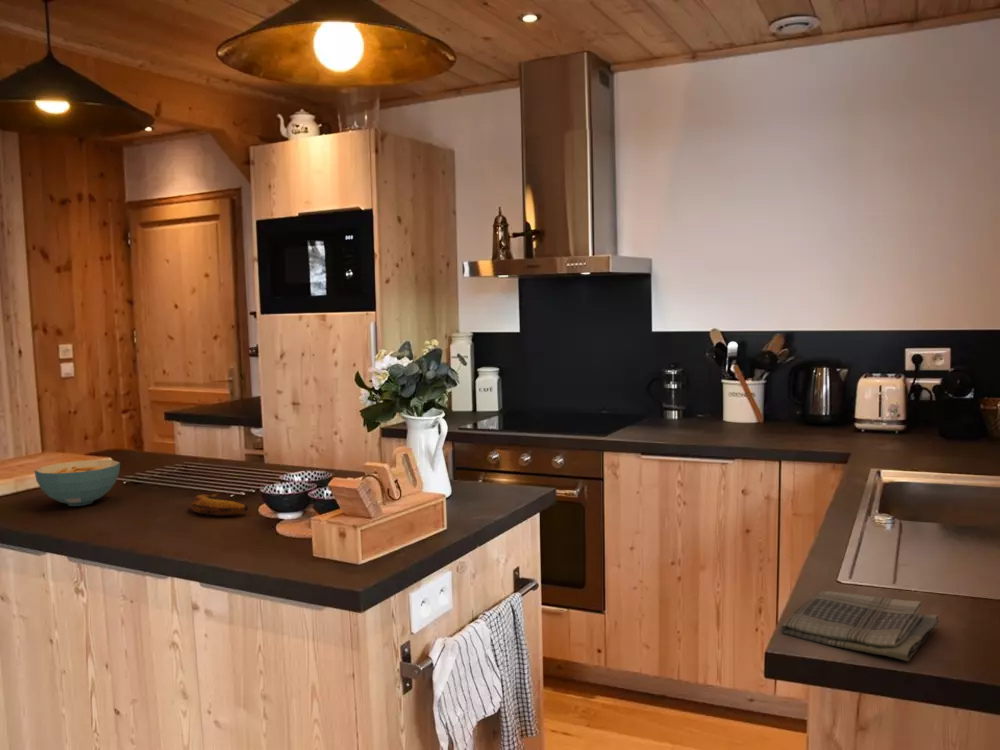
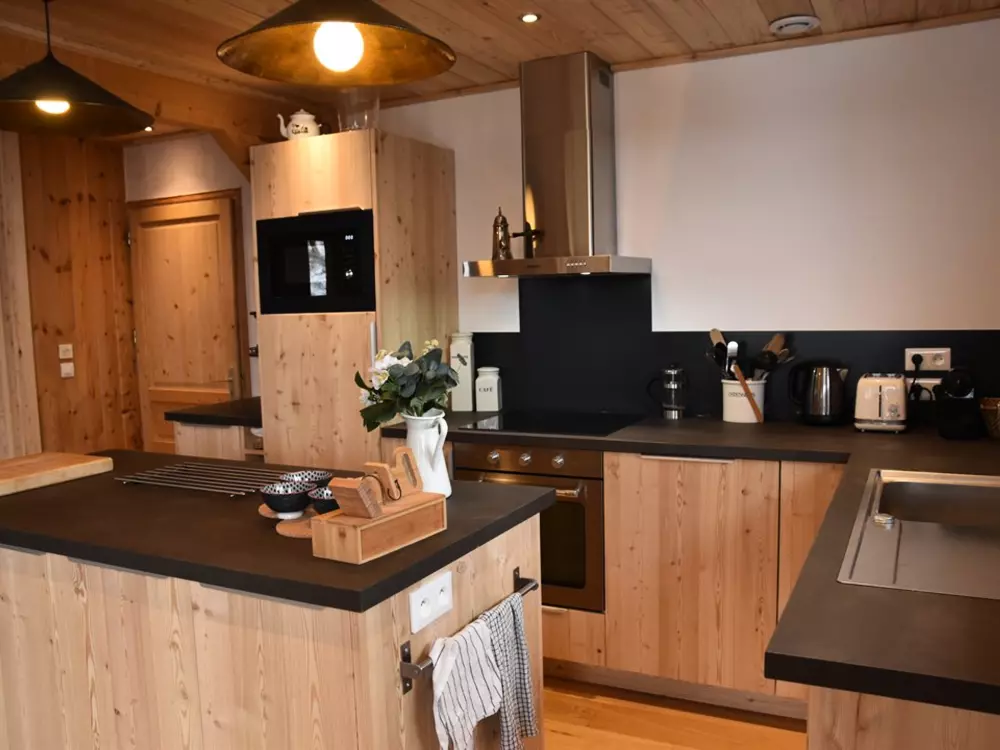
- banana [189,492,249,517]
- dish towel [780,590,940,662]
- cereal bowl [33,459,121,507]
